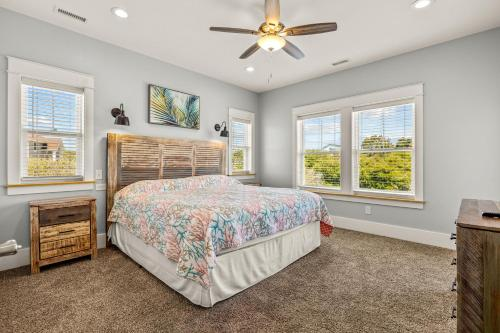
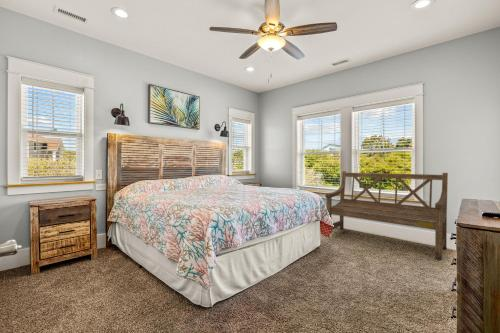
+ bench [324,170,449,261]
